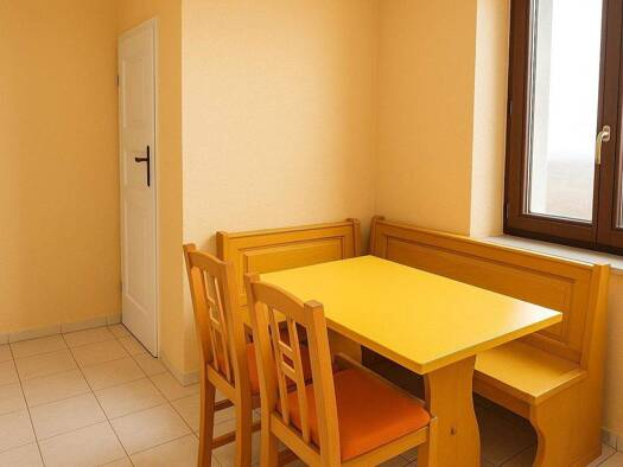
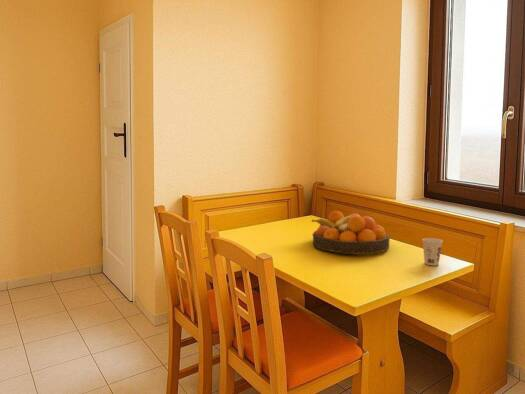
+ fruit bowl [310,210,391,255]
+ cup [421,237,444,266]
